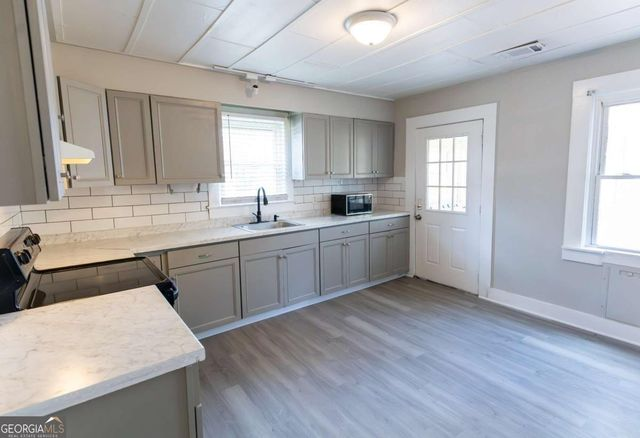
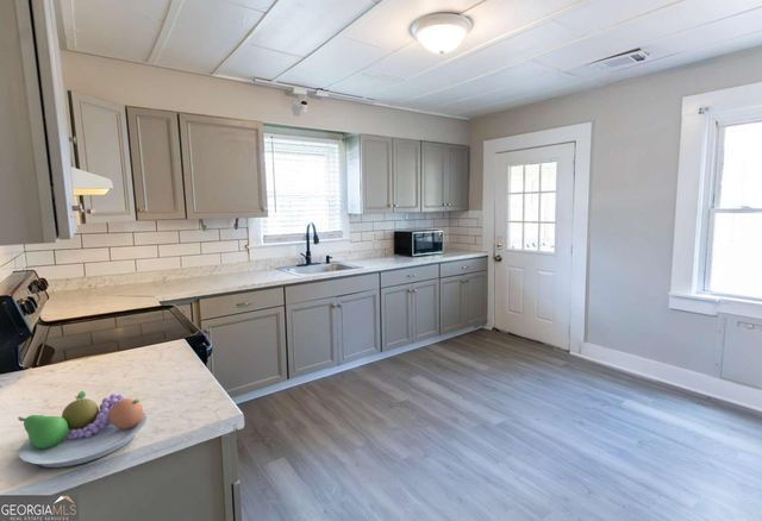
+ fruit bowl [17,390,148,469]
